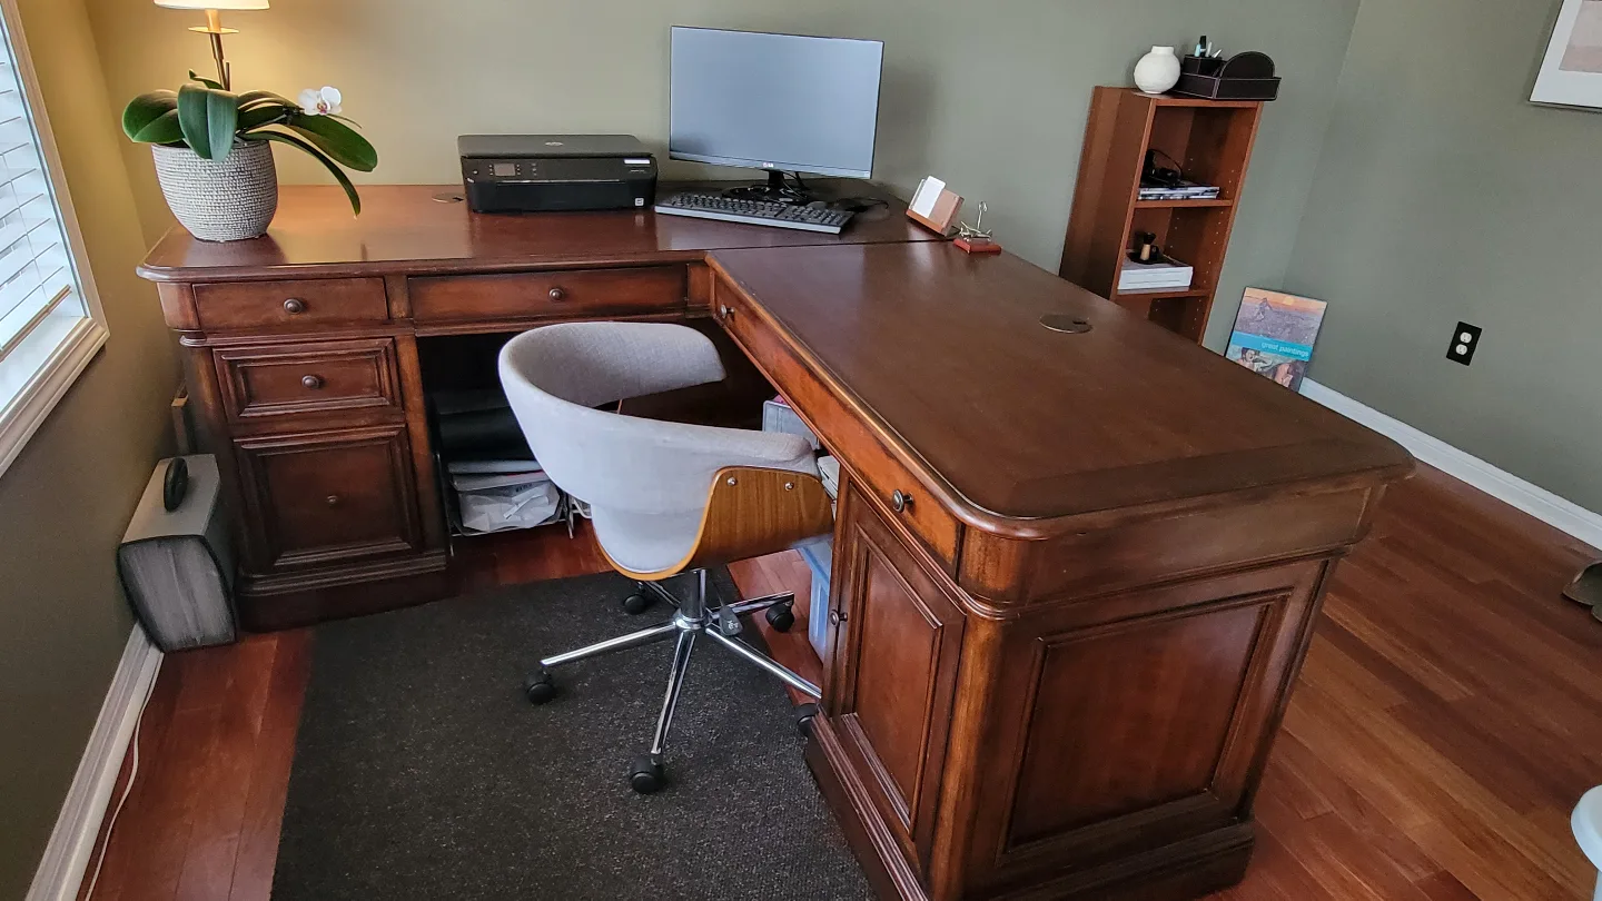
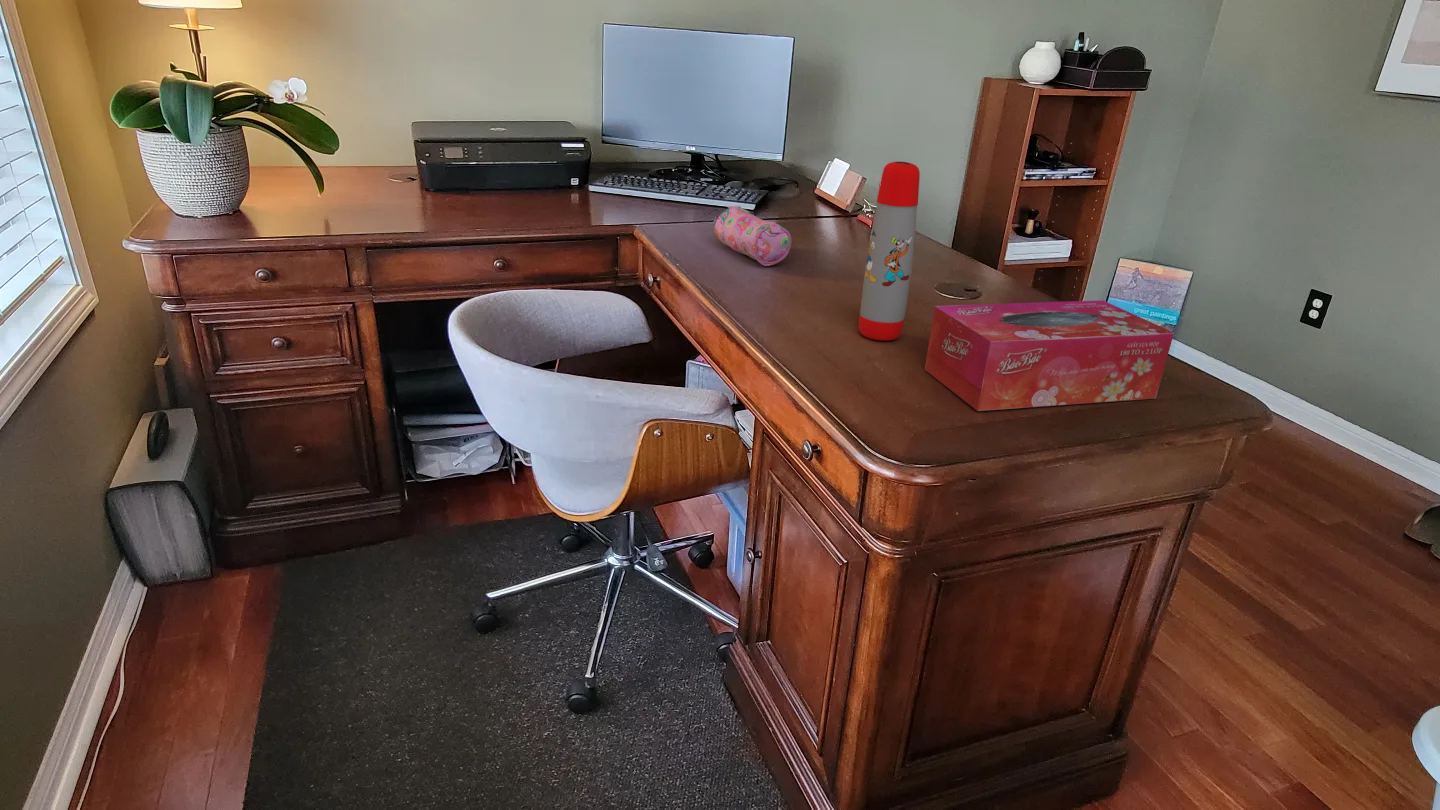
+ pencil case [712,205,792,267]
+ water bottle [858,161,921,342]
+ tissue box [924,299,1175,412]
